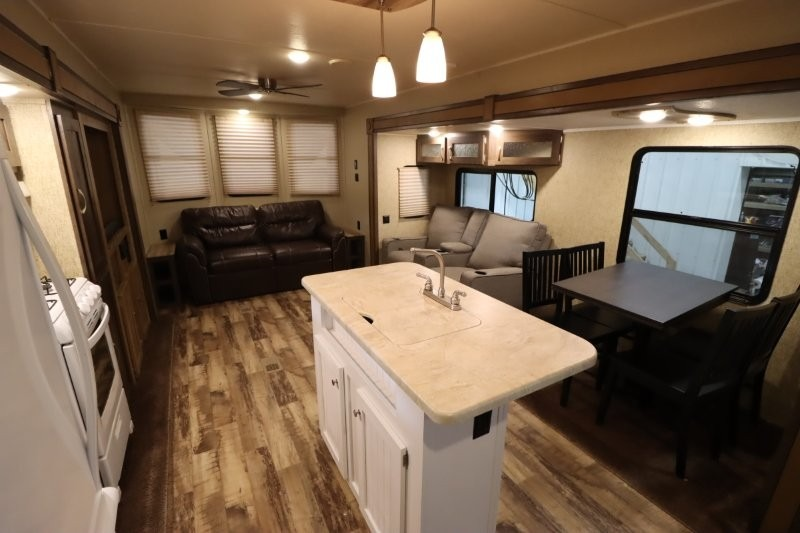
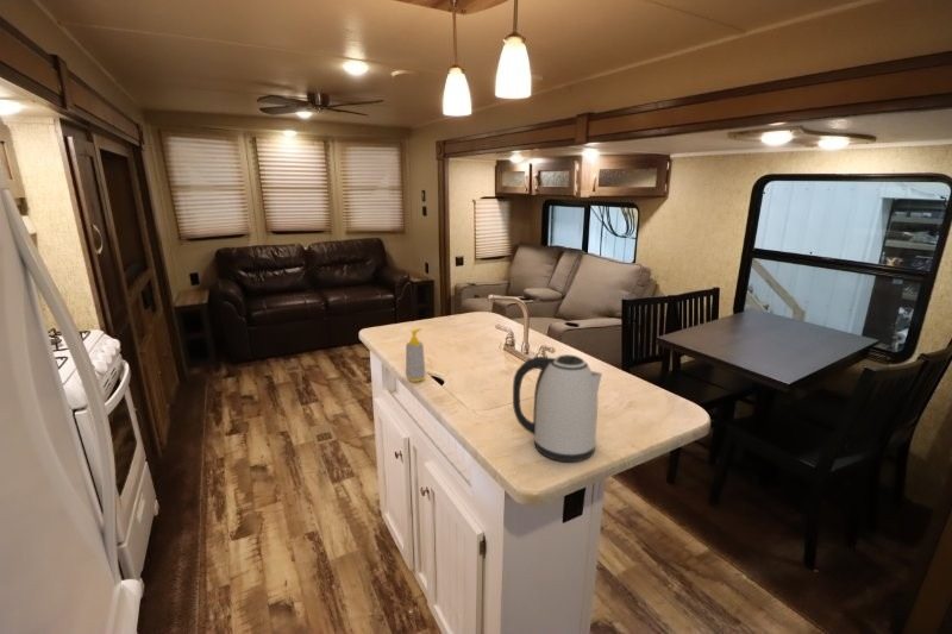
+ soap bottle [405,327,427,383]
+ kettle [512,353,603,463]
